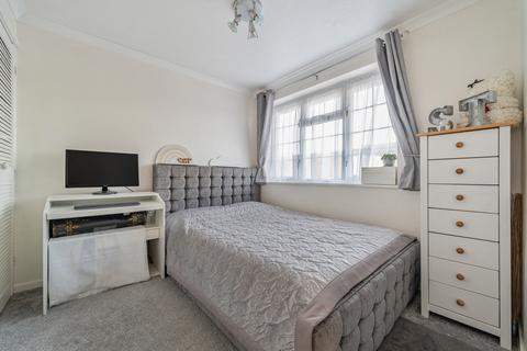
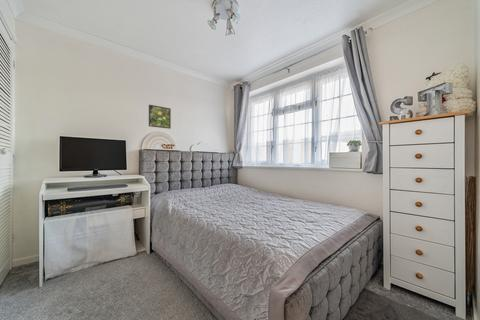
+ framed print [148,104,172,130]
